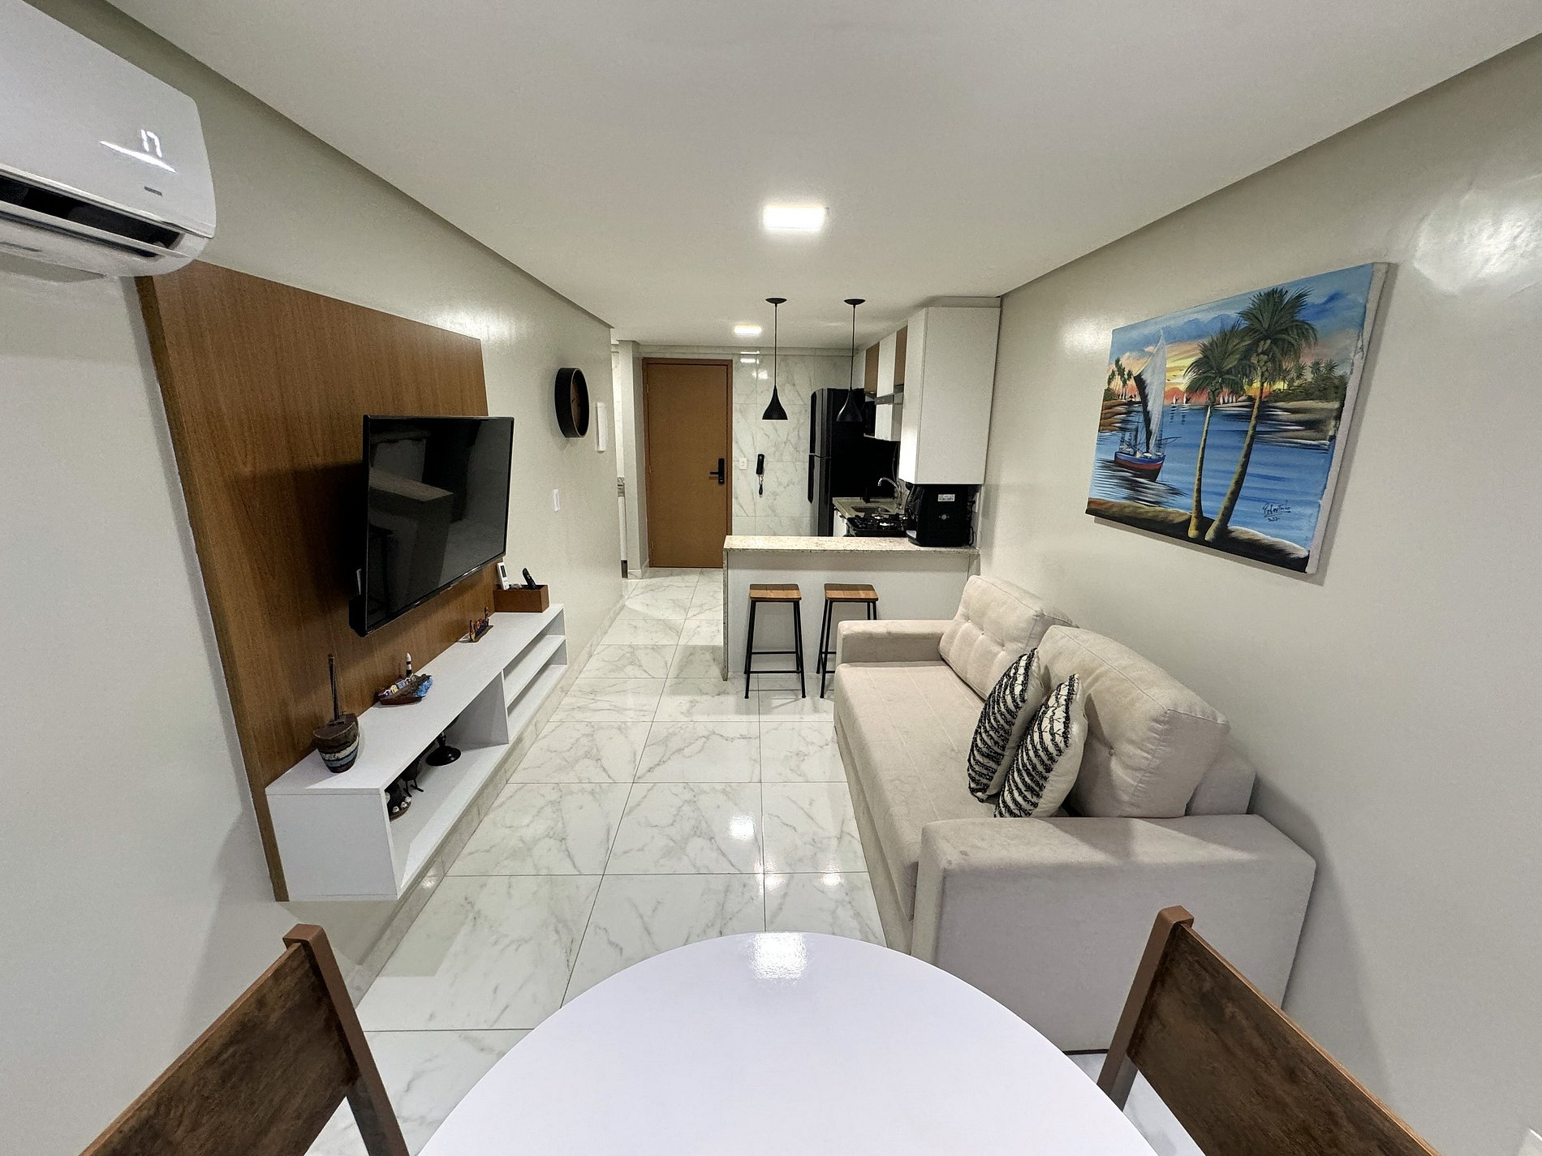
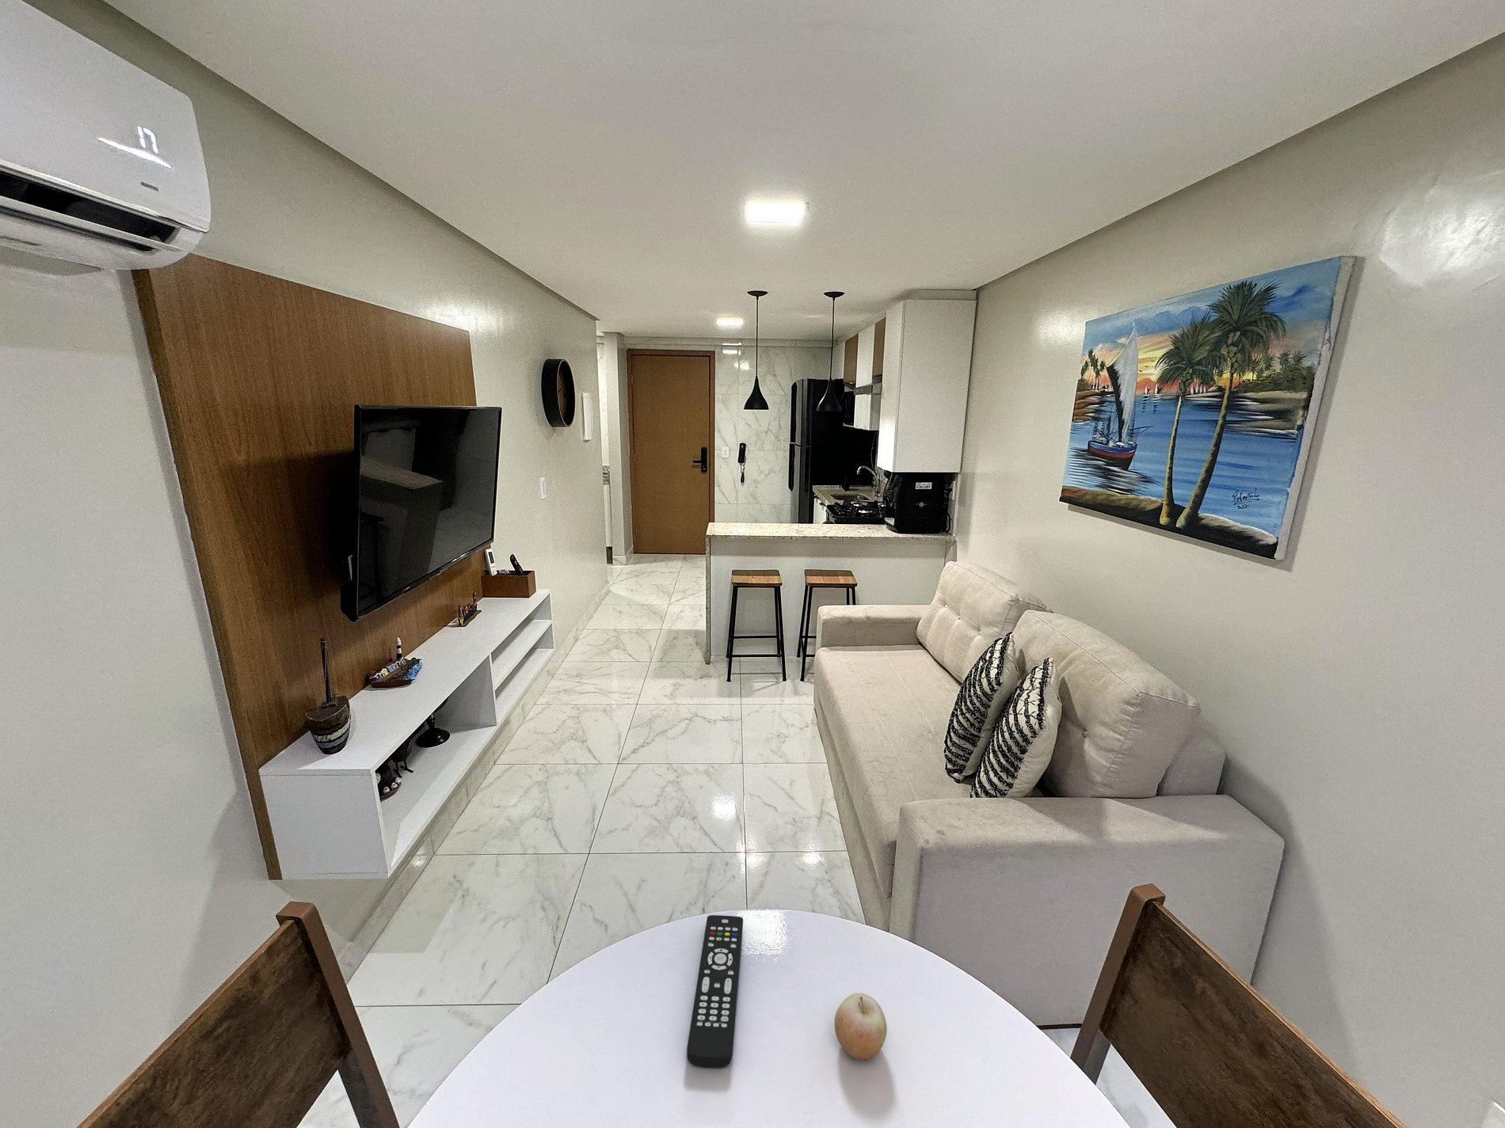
+ fruit [834,992,888,1060]
+ remote control [686,915,744,1069]
